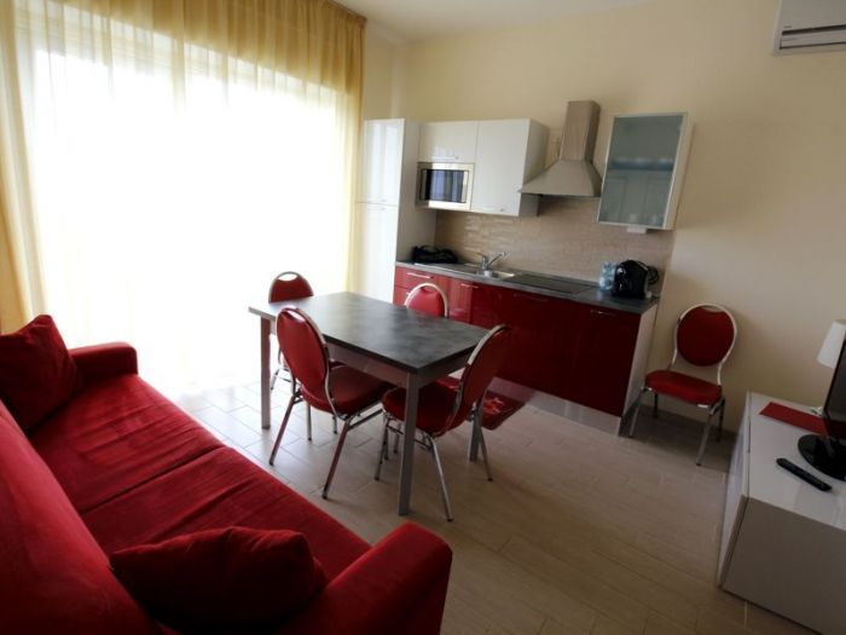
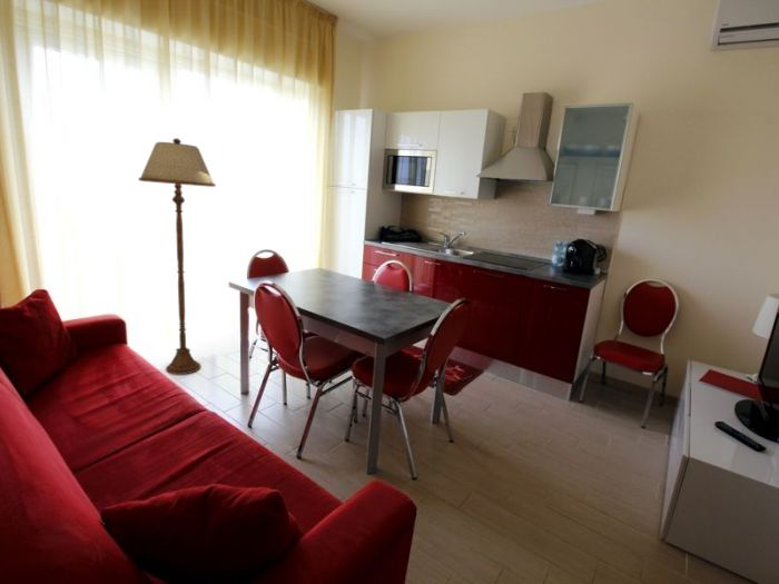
+ floor lamp [138,137,217,376]
